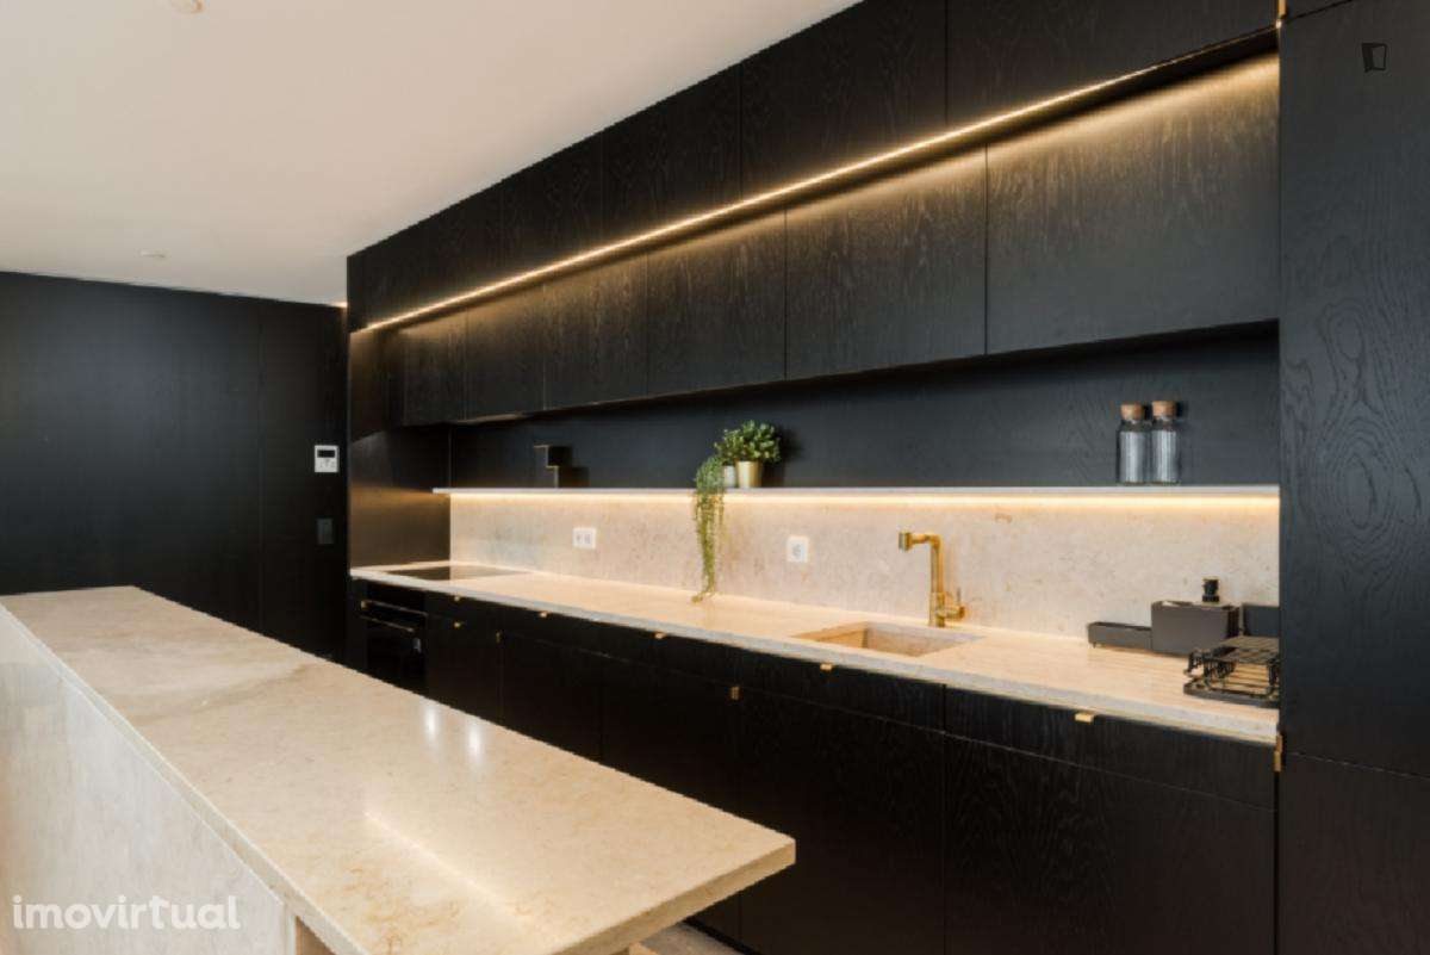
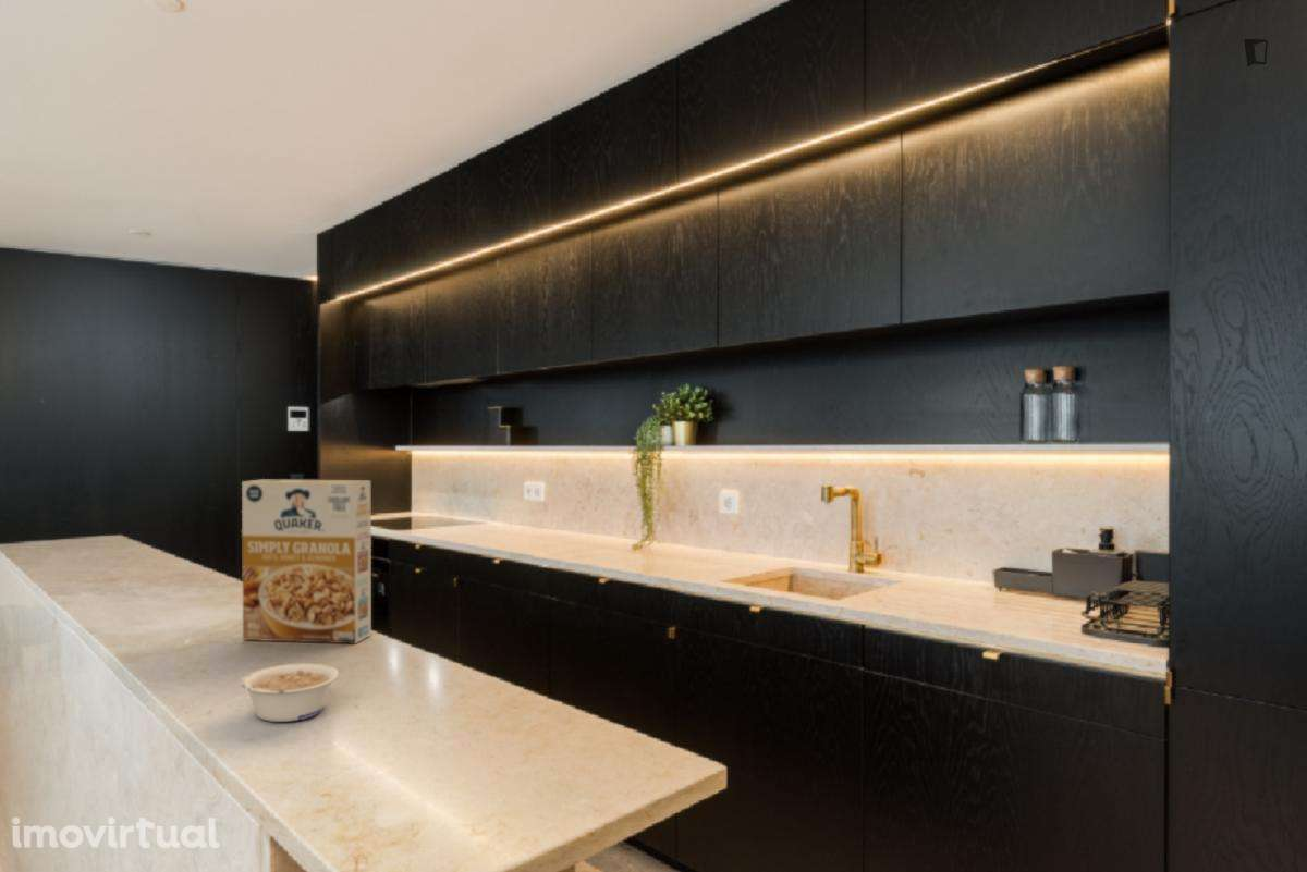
+ cereal box [241,478,372,644]
+ legume [240,662,340,723]
